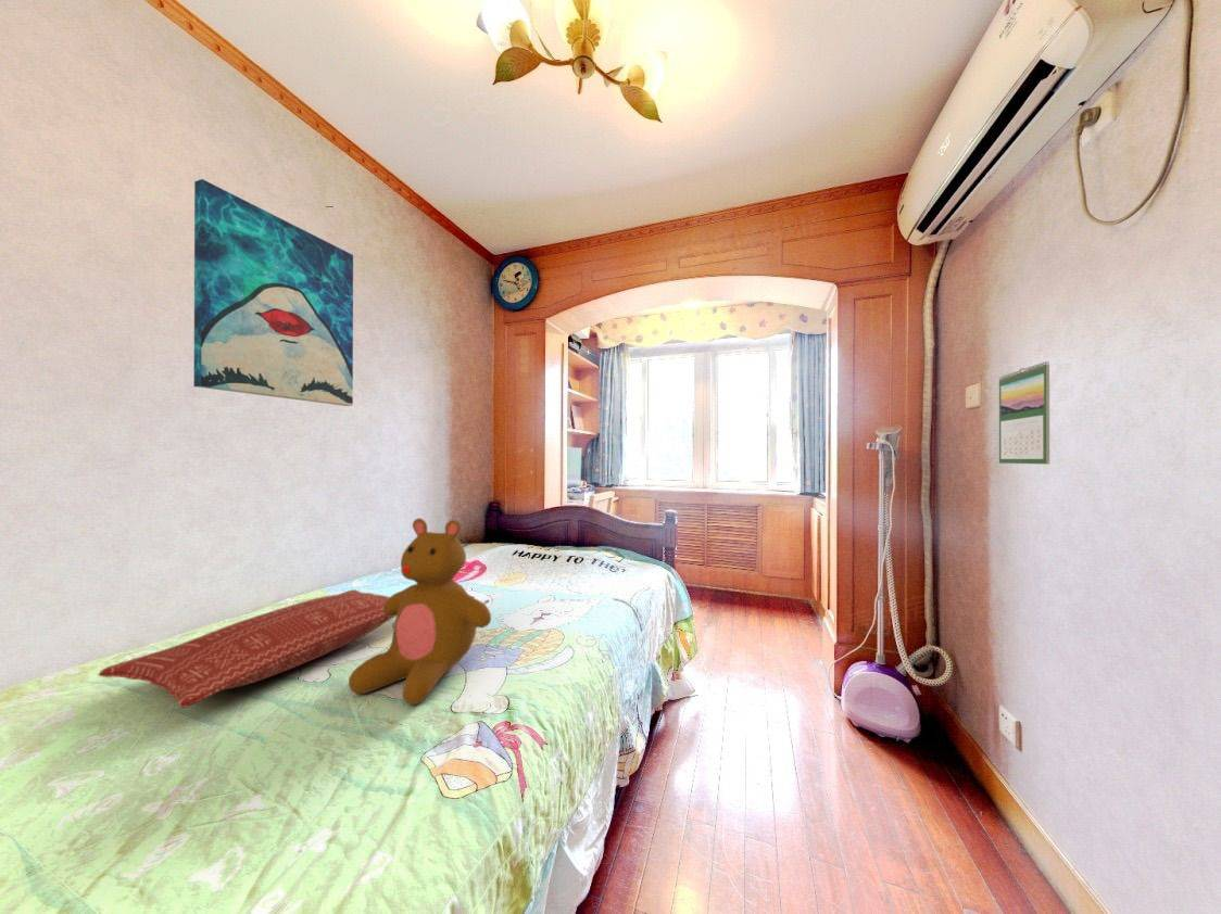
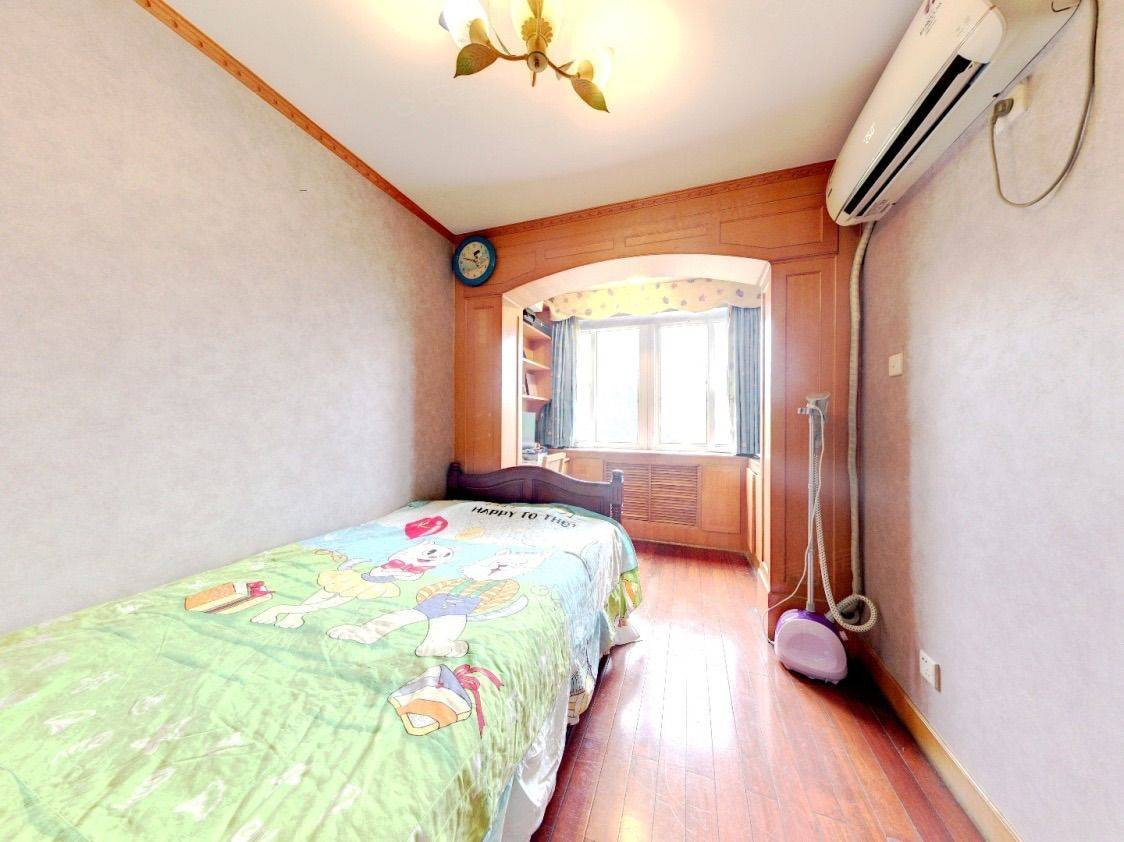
- pillow [98,588,396,709]
- teddy bear [348,517,492,706]
- wall art [192,178,354,407]
- calendar [998,360,1050,466]
